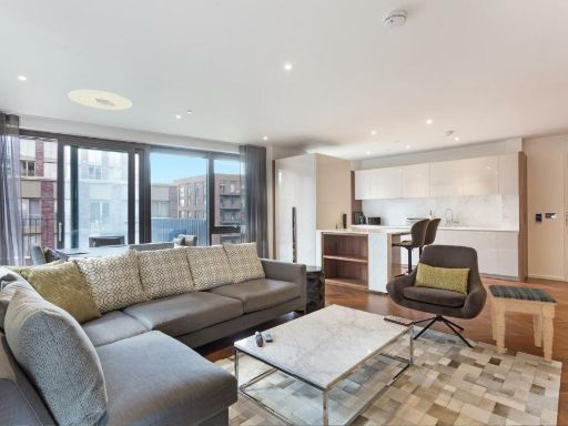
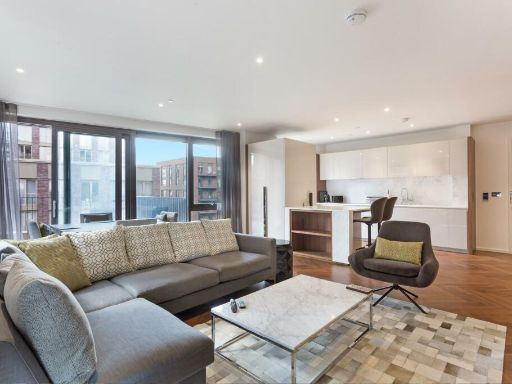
- ceiling light [68,89,133,111]
- footstool [487,284,558,363]
